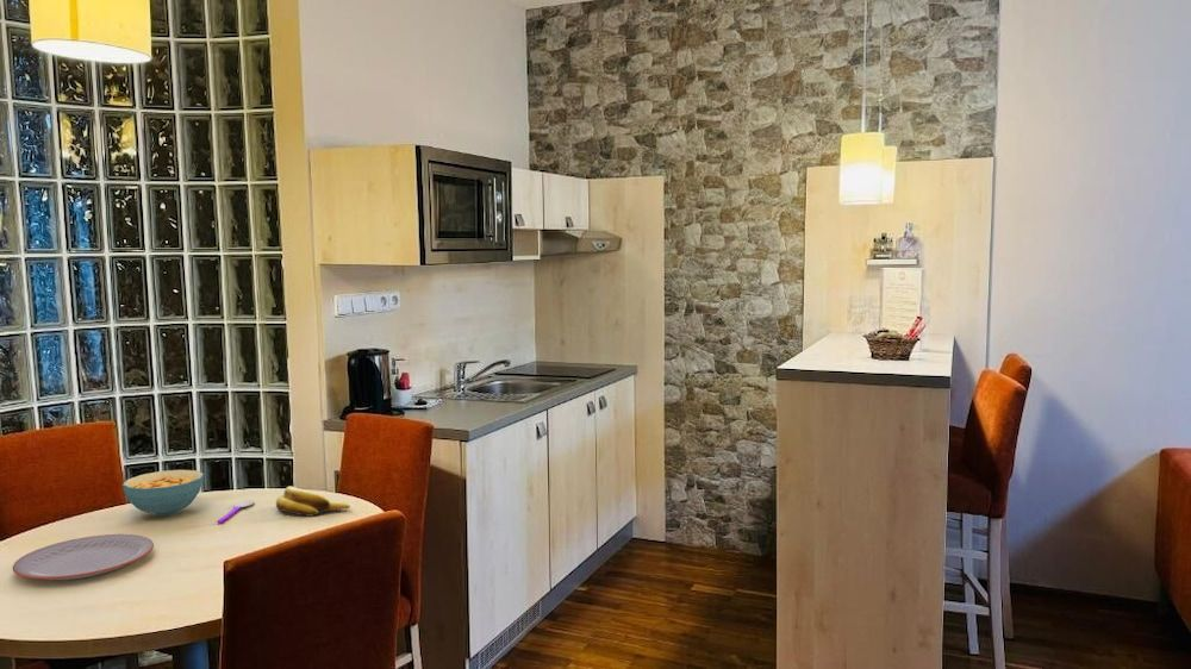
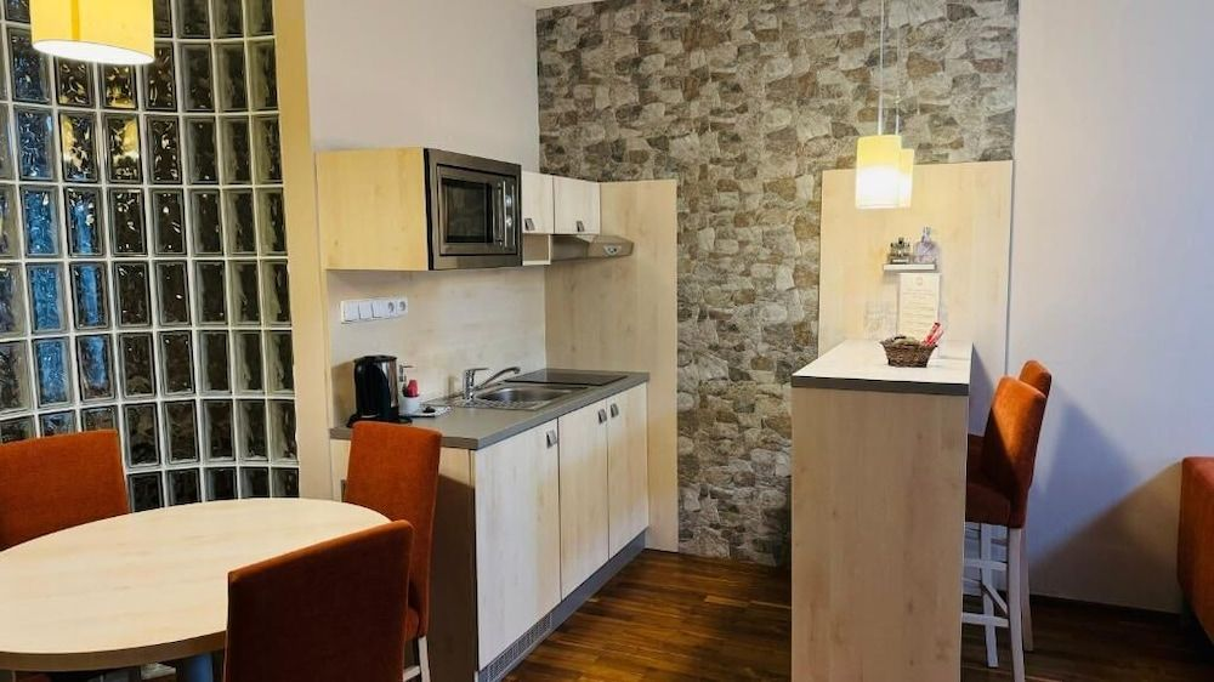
- banana [275,486,351,518]
- plate [12,533,155,581]
- spoon [217,499,255,524]
- cereal bowl [121,469,205,518]
